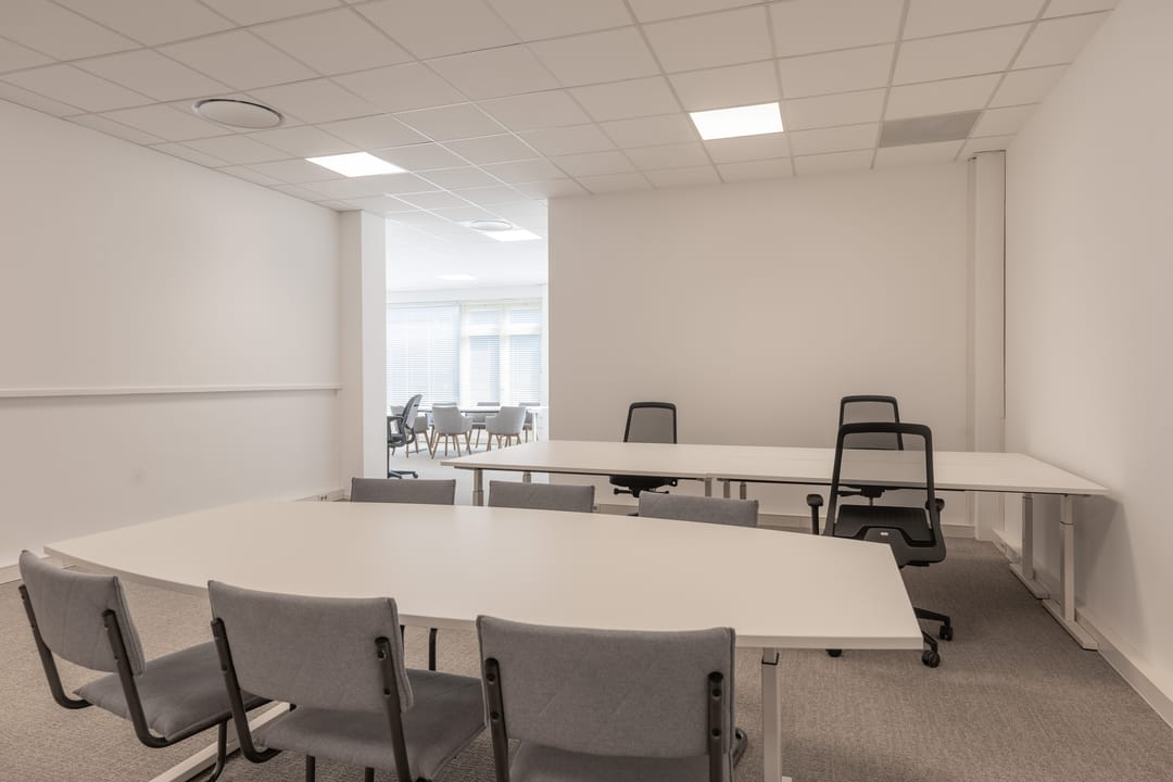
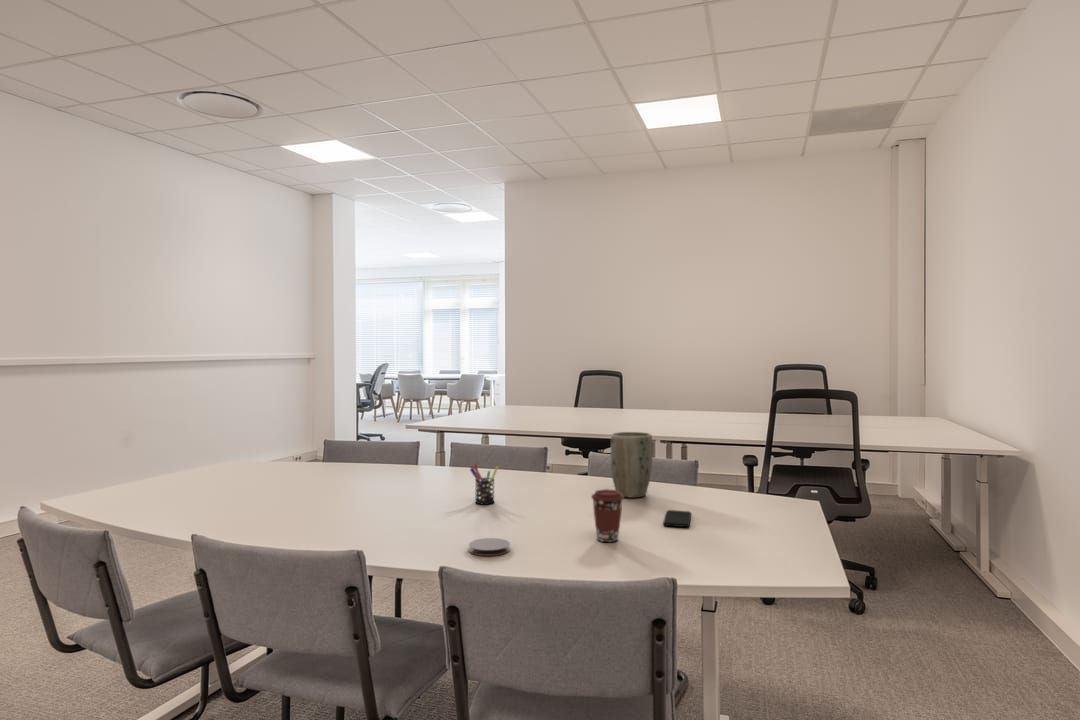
+ pen holder [469,462,499,506]
+ coaster [468,537,511,557]
+ smartphone [662,509,692,528]
+ coffee cup [590,488,625,543]
+ plant pot [610,431,654,499]
